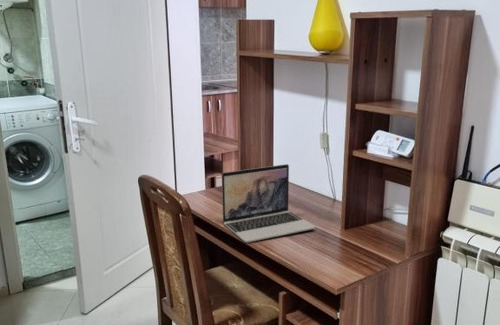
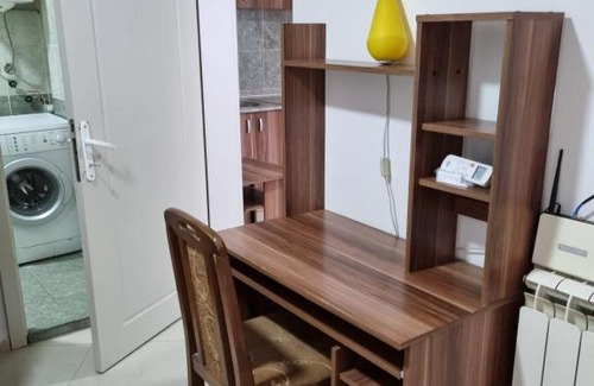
- laptop [221,163,316,243]
